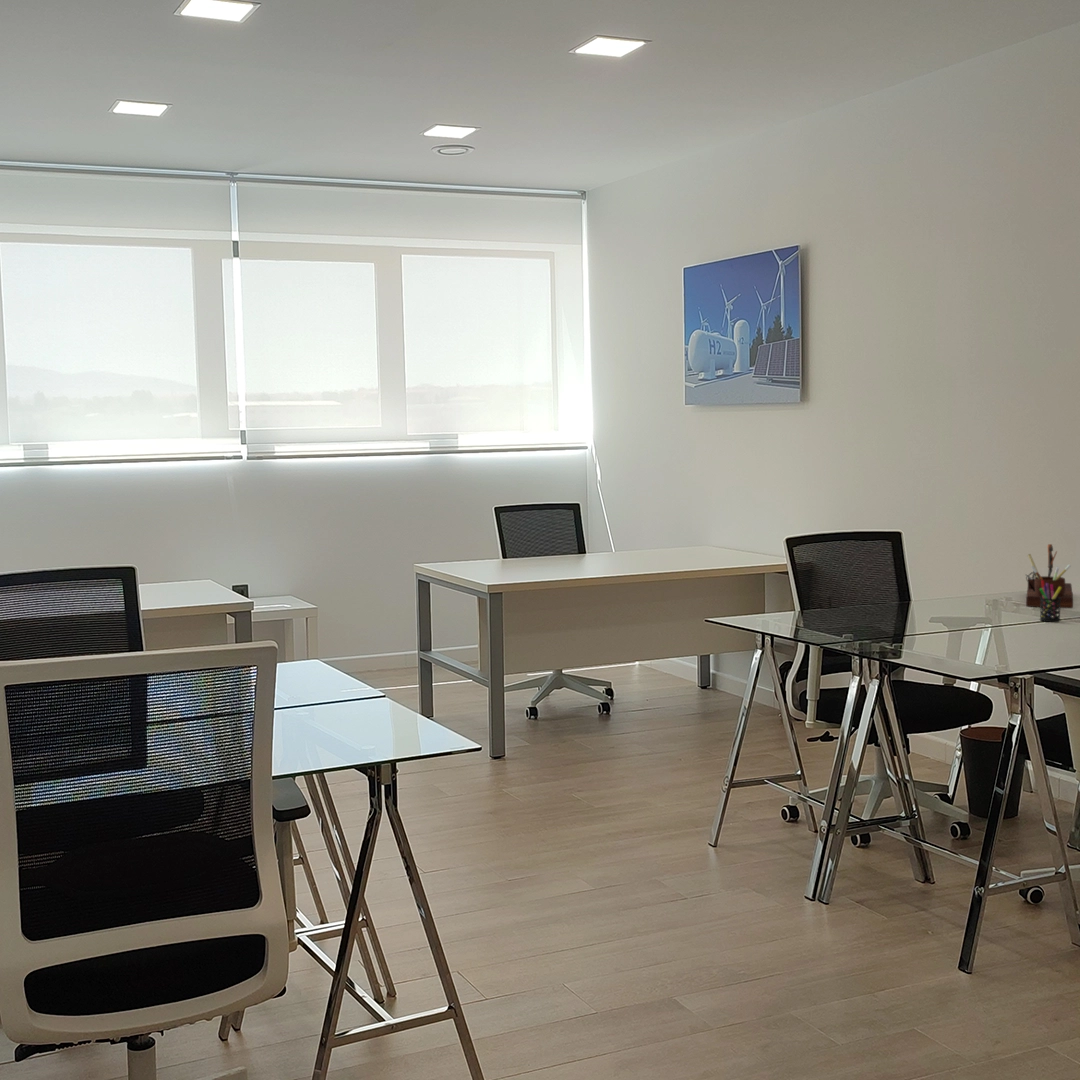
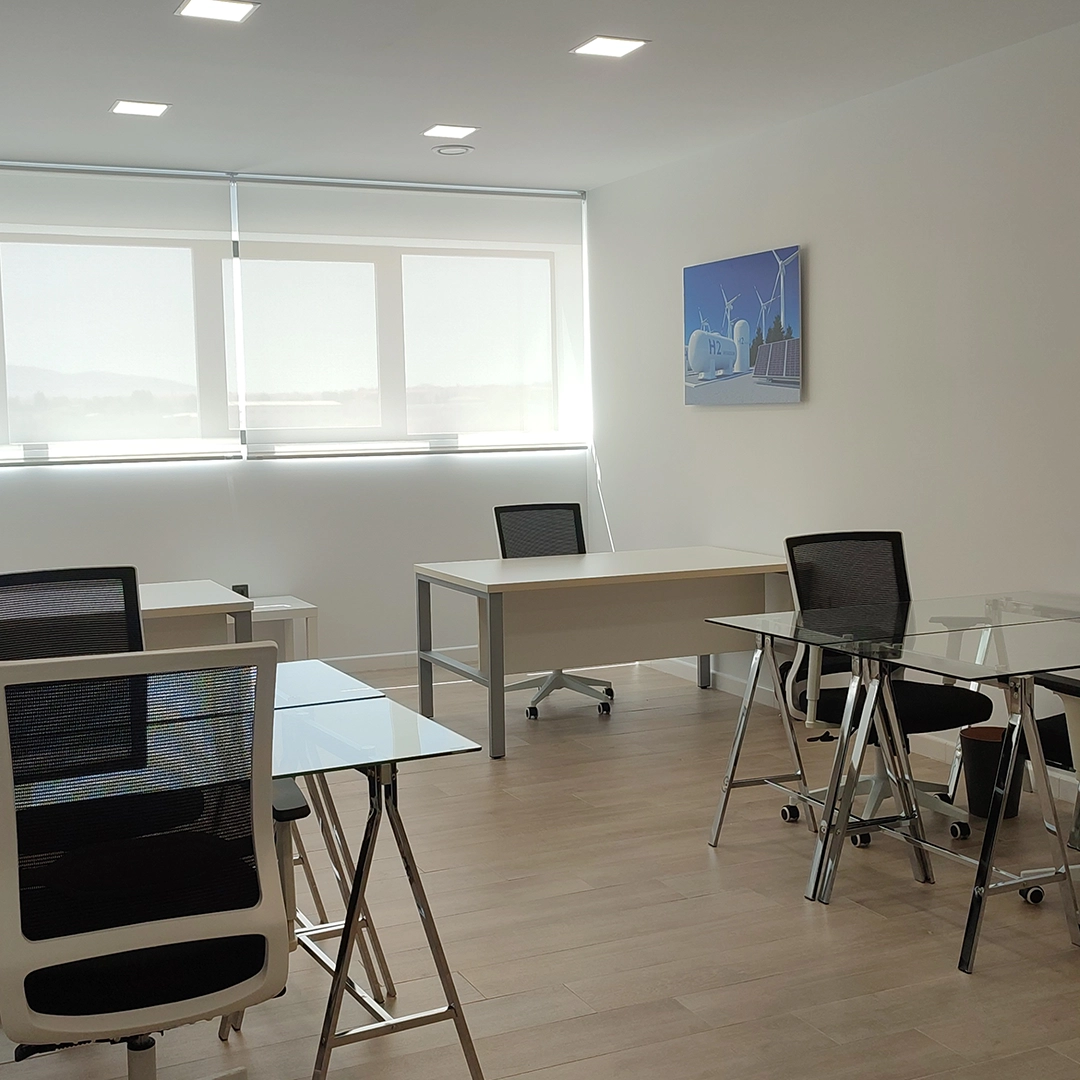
- pen holder [1039,580,1061,623]
- desk organizer [1025,543,1074,609]
